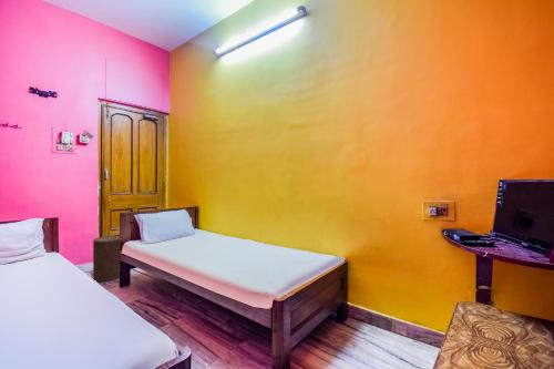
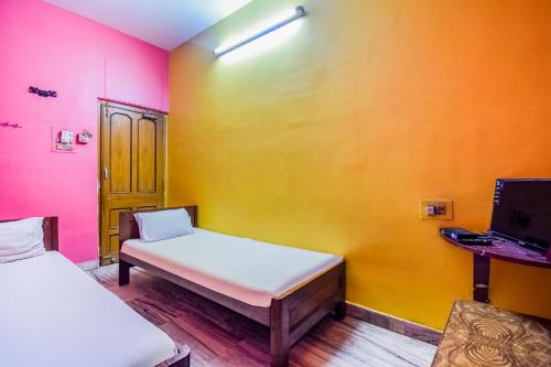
- stool [92,235,121,283]
